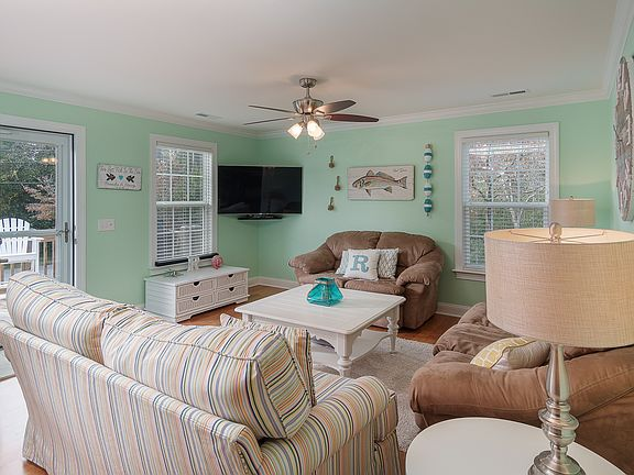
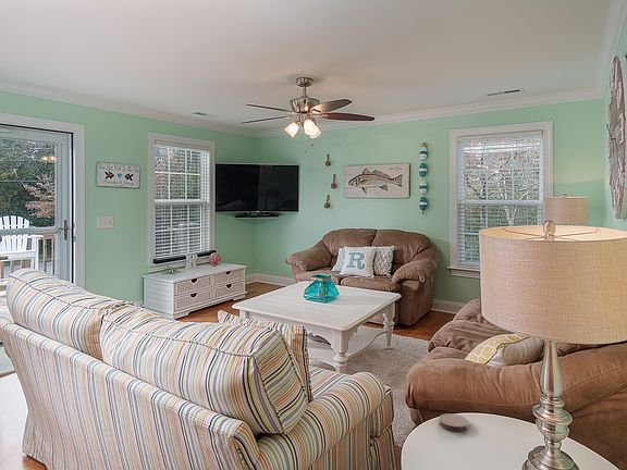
+ coaster [438,412,469,432]
